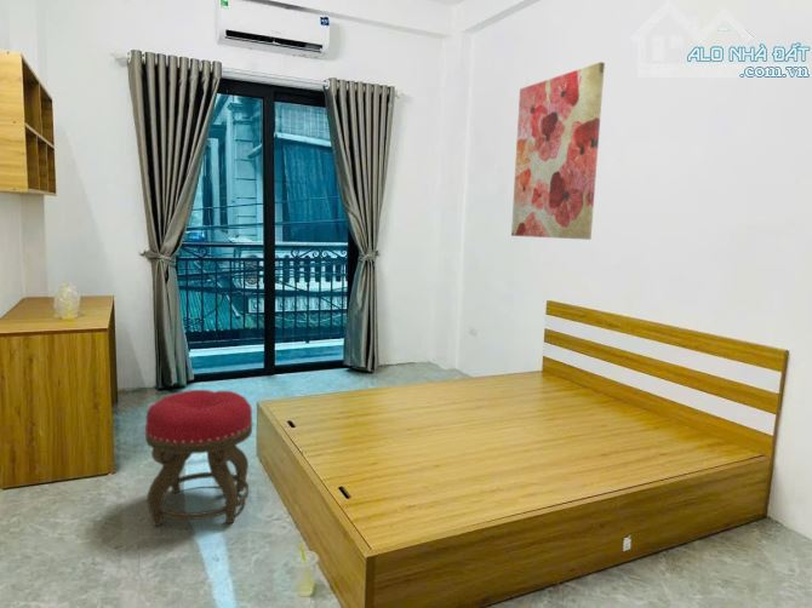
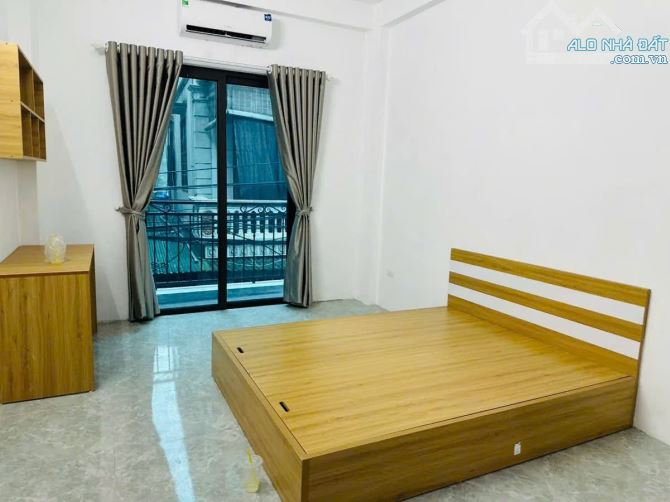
- stool [144,389,253,527]
- wall art [510,61,606,241]
